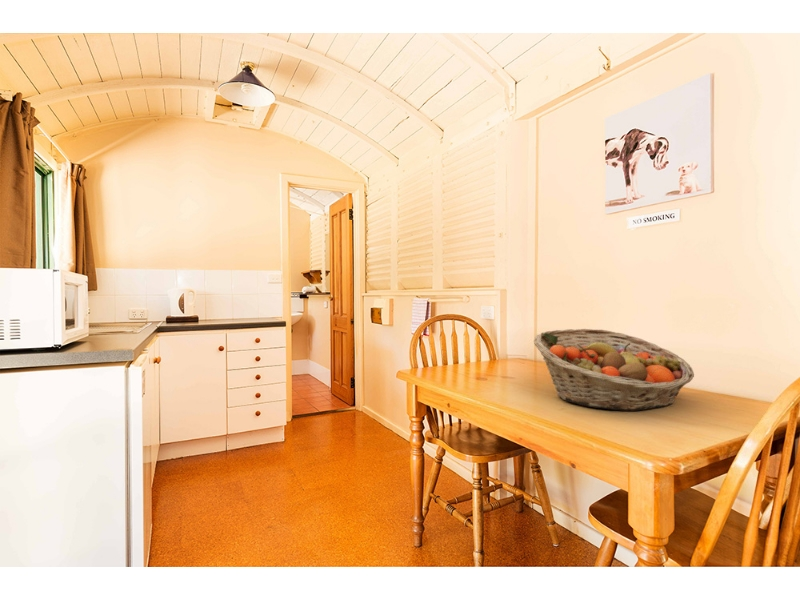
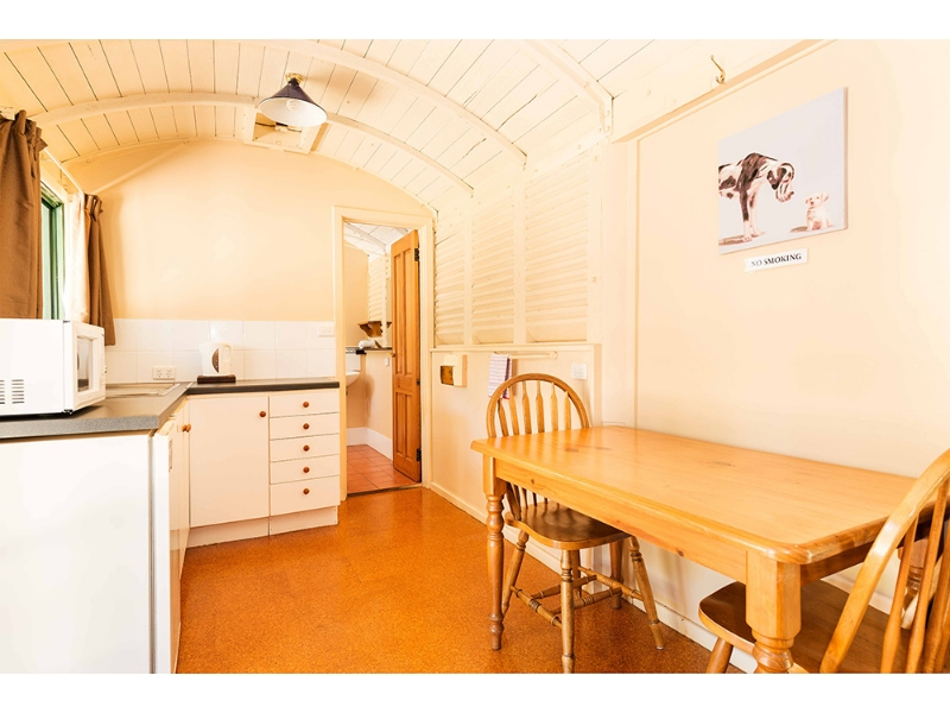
- fruit basket [533,328,695,412]
